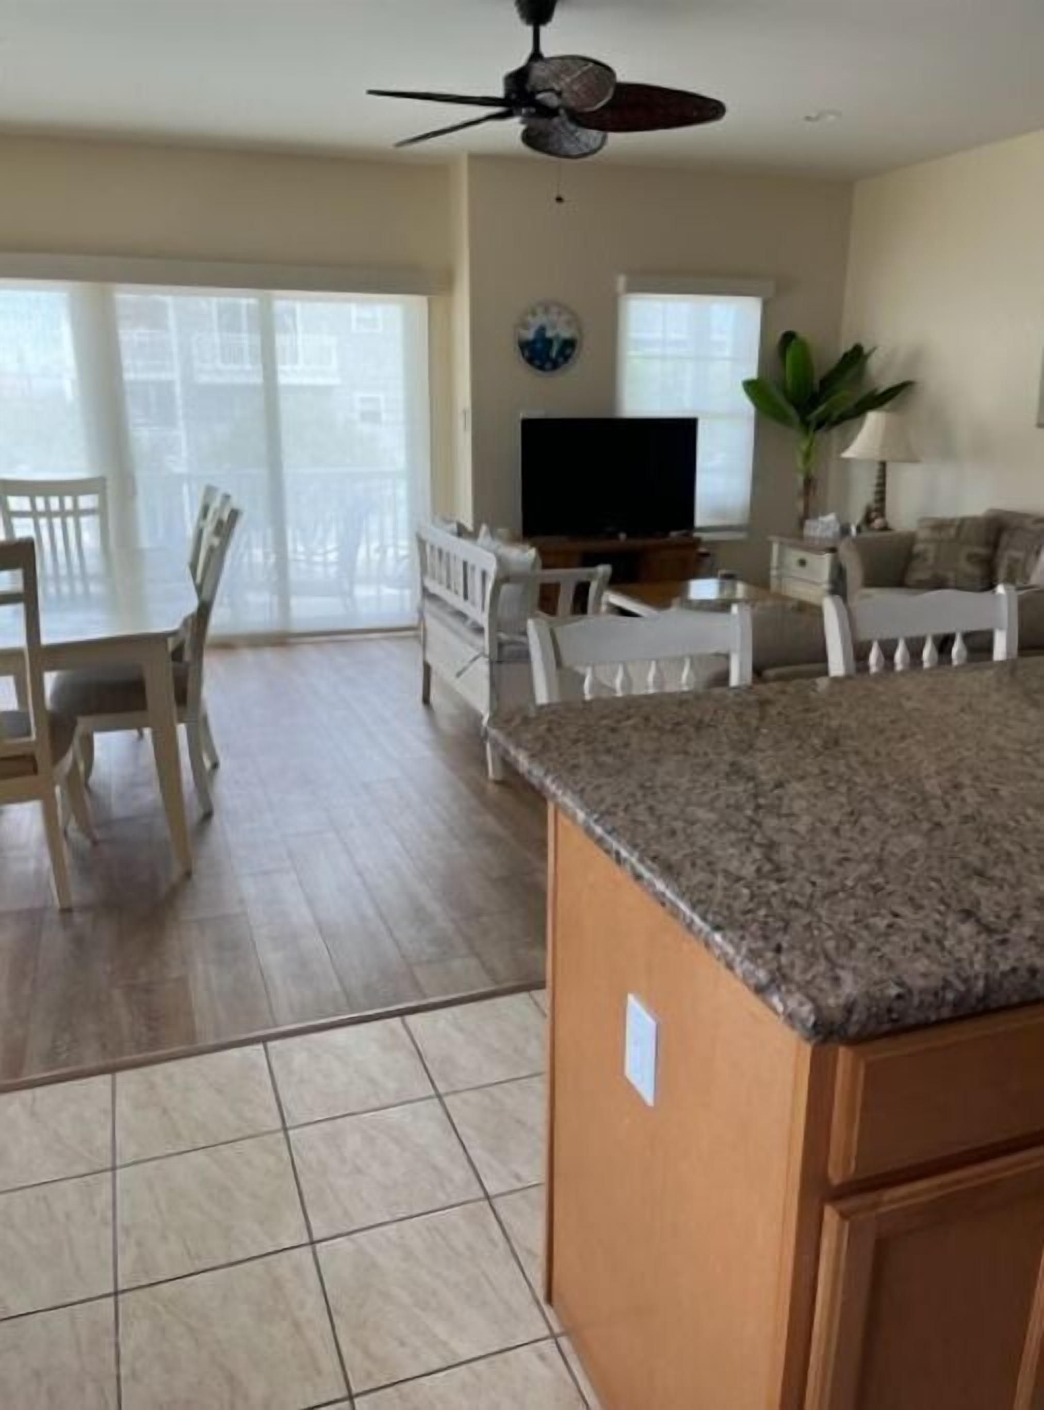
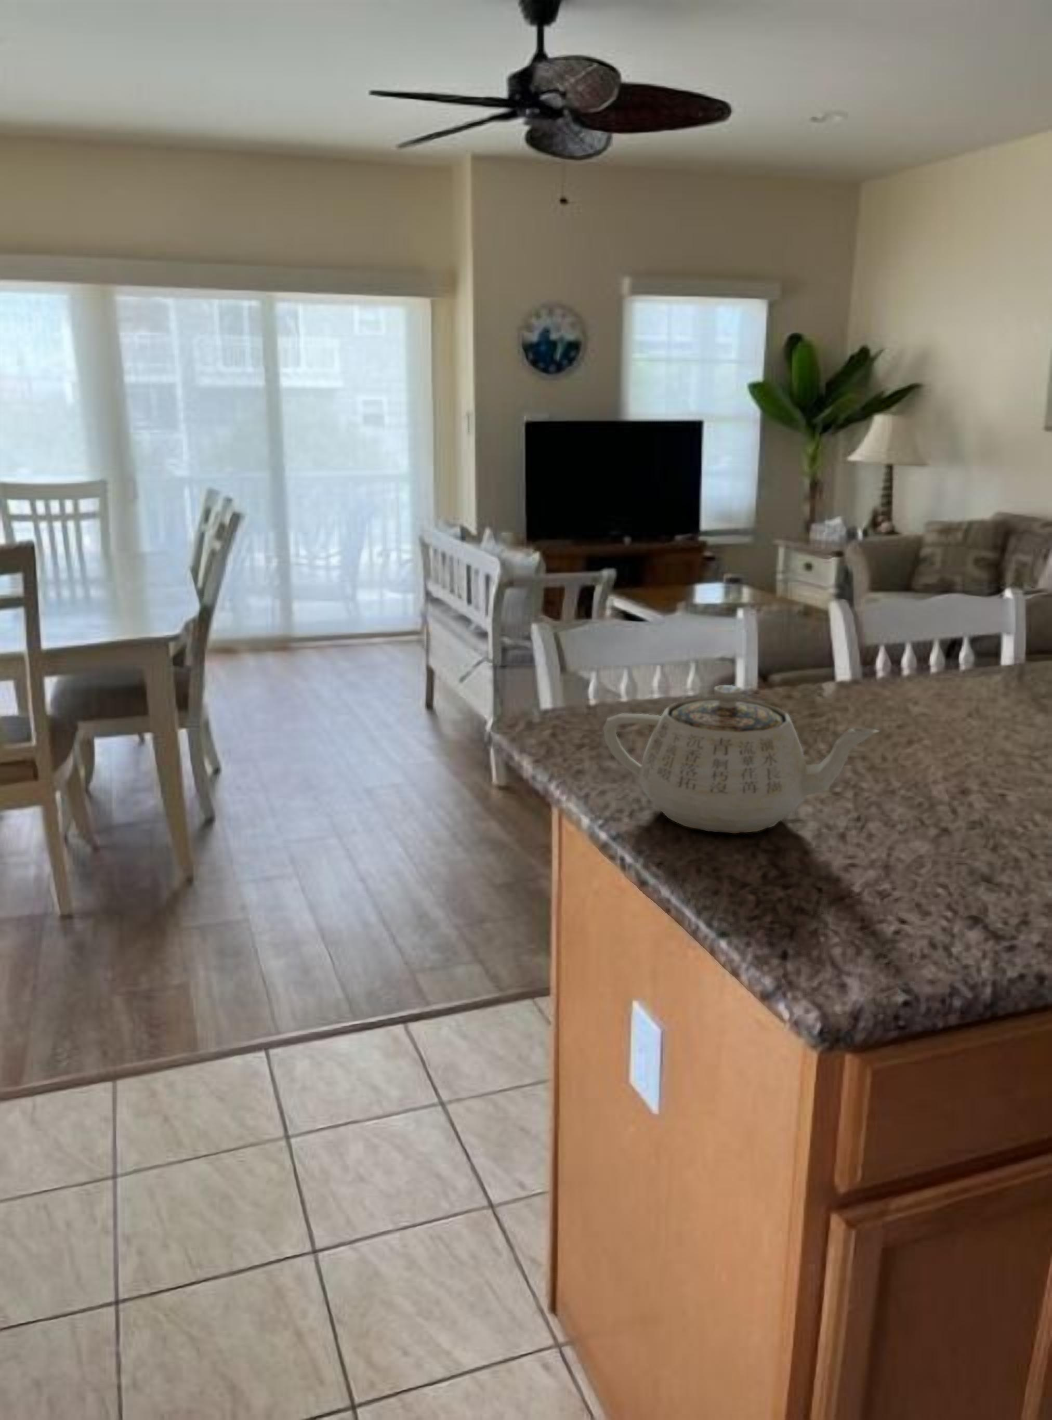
+ teapot [603,684,881,833]
